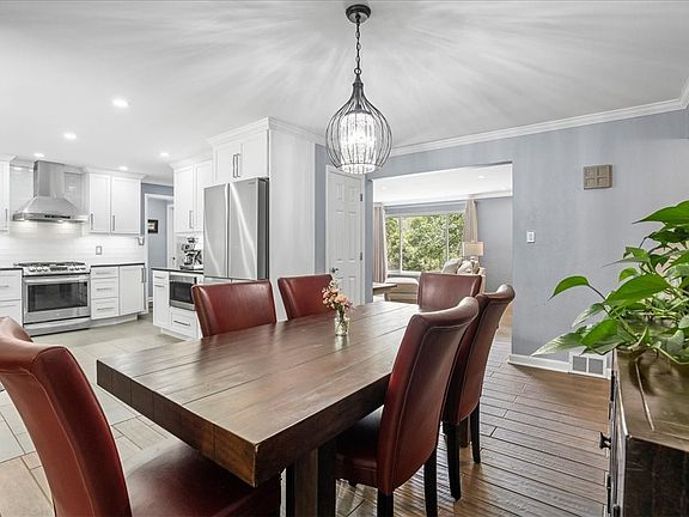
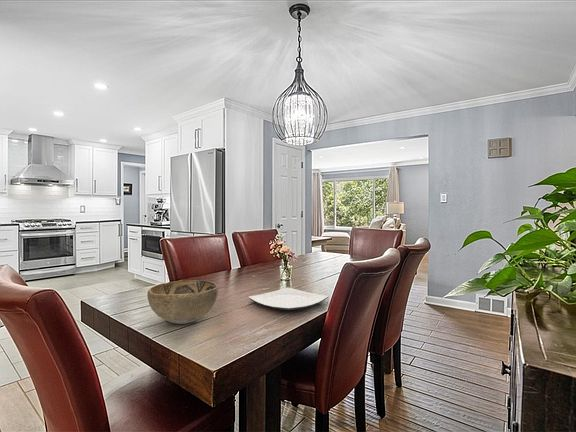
+ decorative bowl [146,279,219,325]
+ plate [247,286,329,311]
